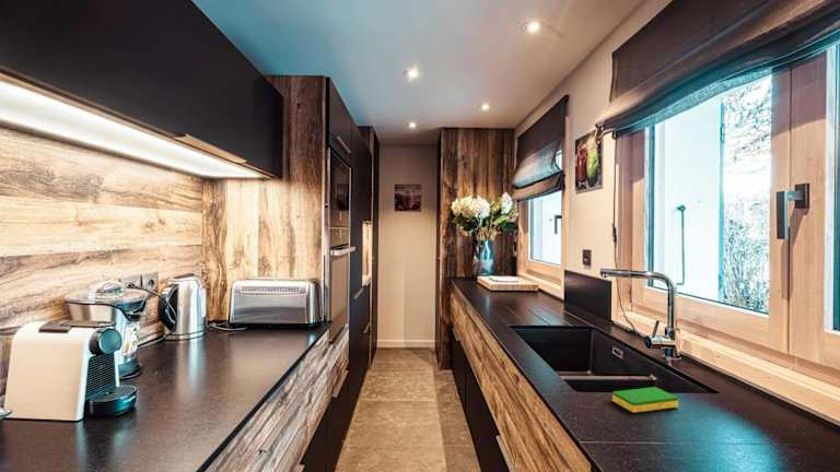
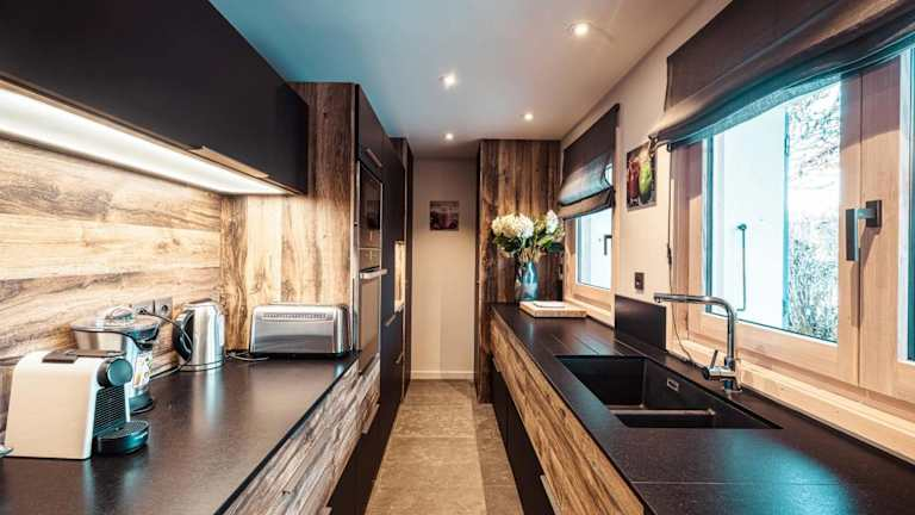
- dish sponge [611,386,679,414]
